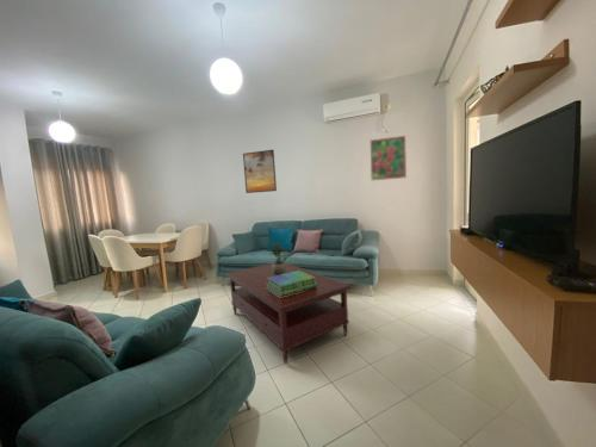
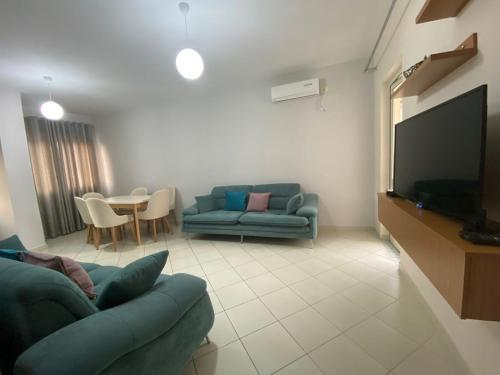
- potted plant [269,241,294,275]
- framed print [242,149,278,194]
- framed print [368,135,408,181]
- coffee table [225,260,352,365]
- stack of books [266,271,317,297]
